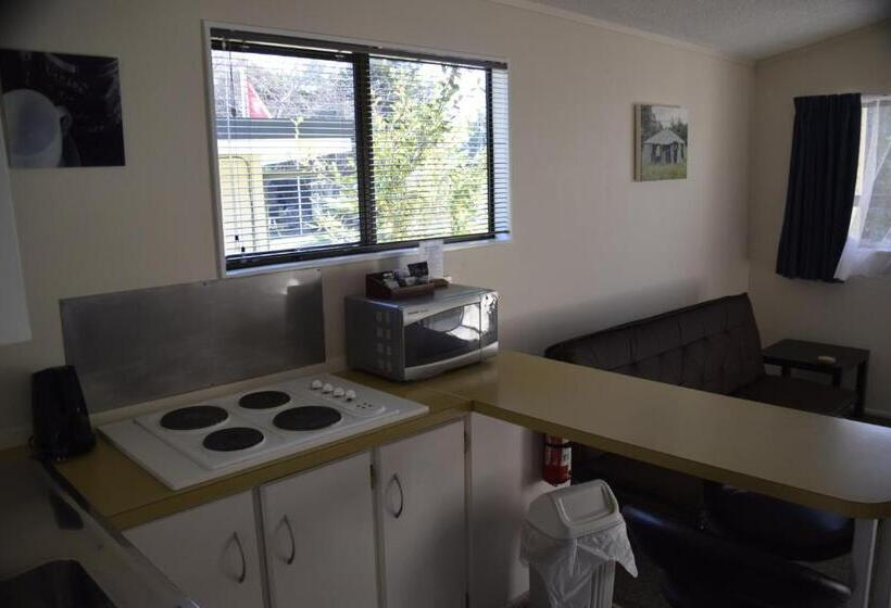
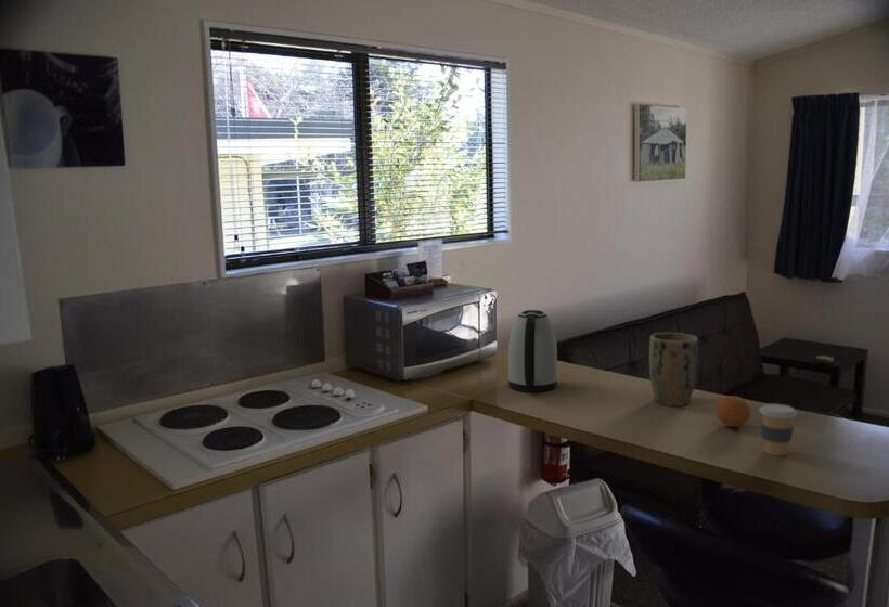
+ kettle [507,309,558,393]
+ coffee cup [758,403,798,456]
+ plant pot [648,332,699,408]
+ fruit [714,395,751,428]
